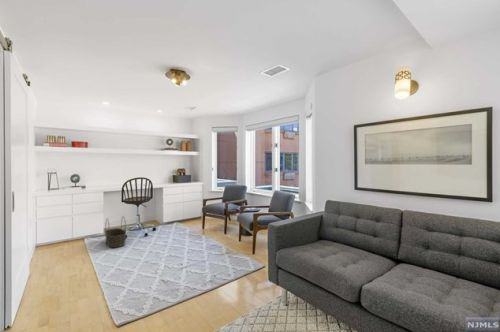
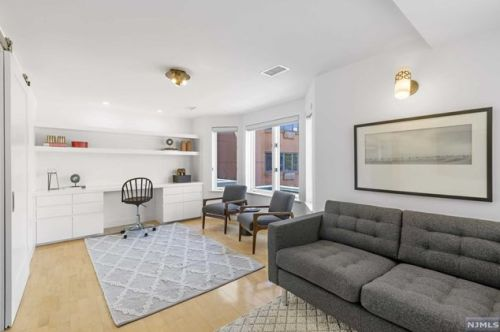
- basket [104,215,127,249]
